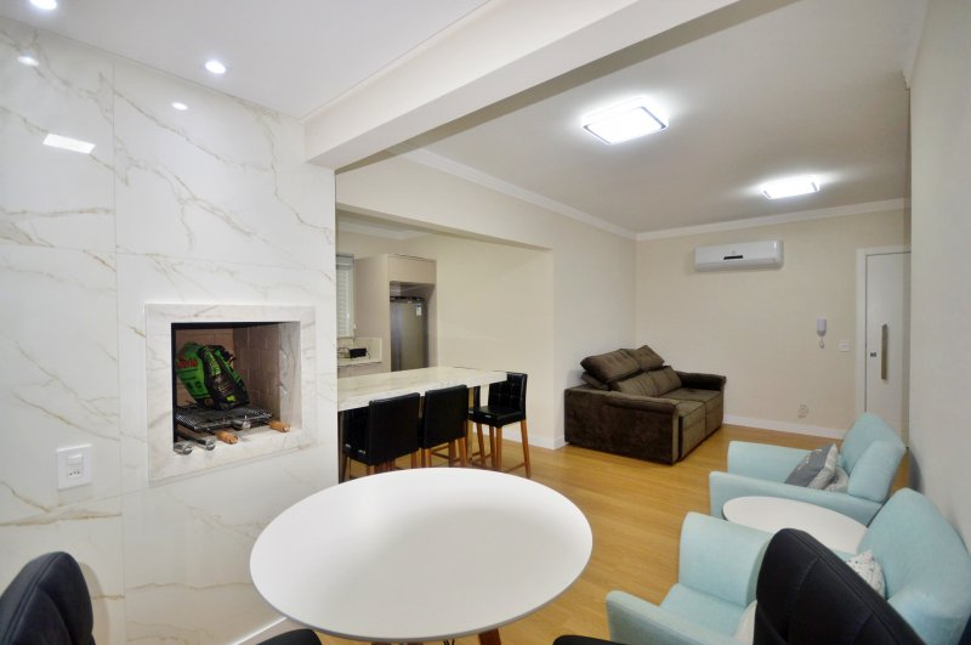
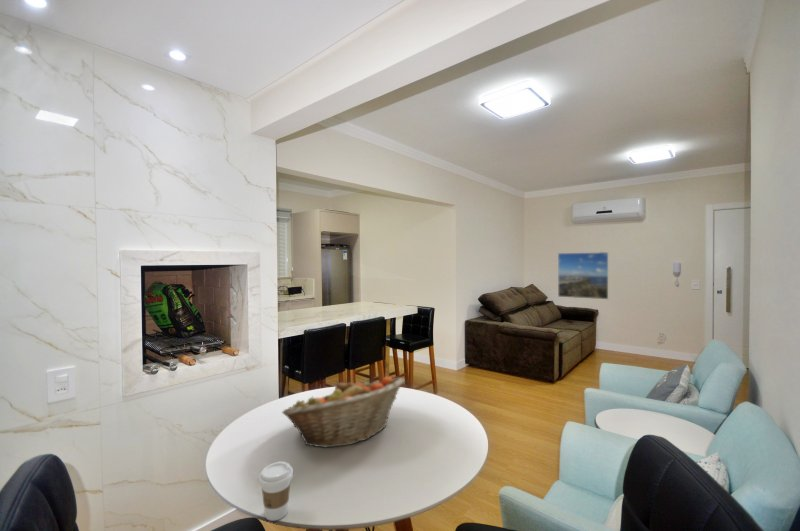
+ coffee cup [258,461,294,522]
+ fruit basket [281,376,406,448]
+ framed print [557,251,609,300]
